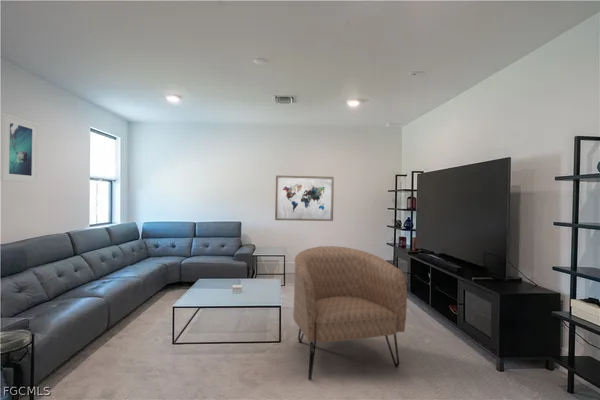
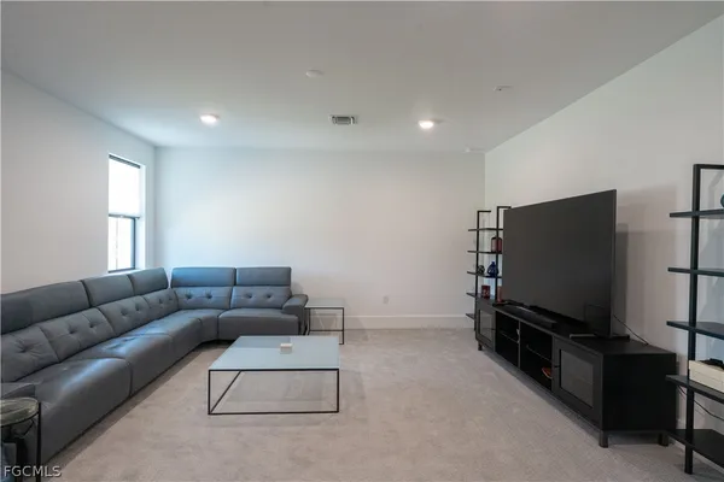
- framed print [0,112,39,184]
- wall art [274,174,335,222]
- armchair [292,245,408,381]
